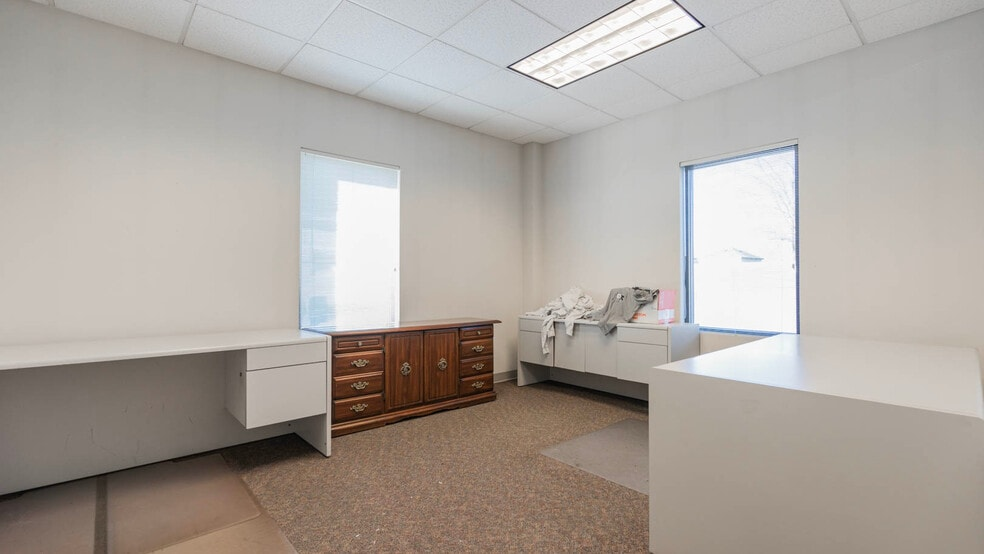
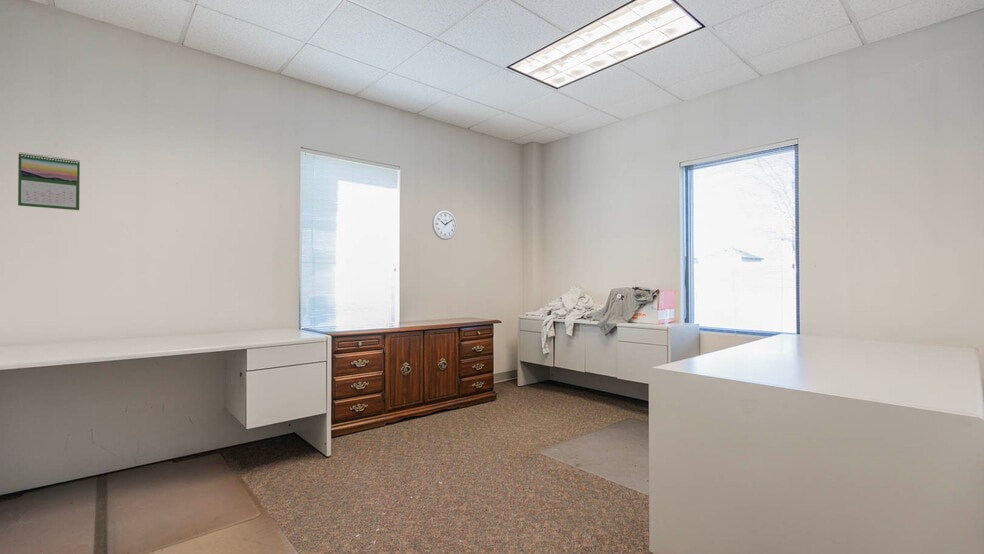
+ wall clock [431,209,458,241]
+ calendar [17,151,81,211]
